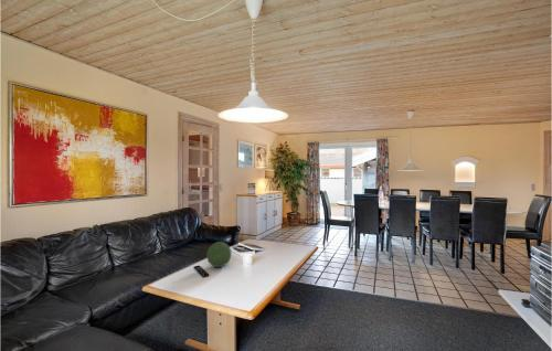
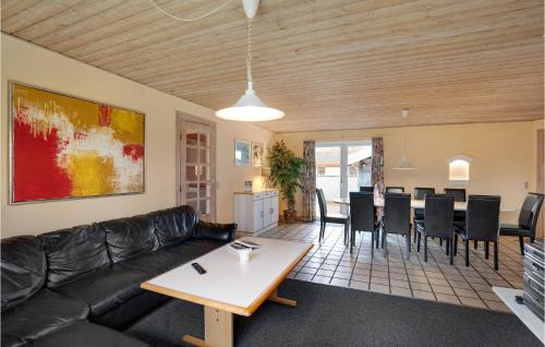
- decorative orb [205,241,233,268]
